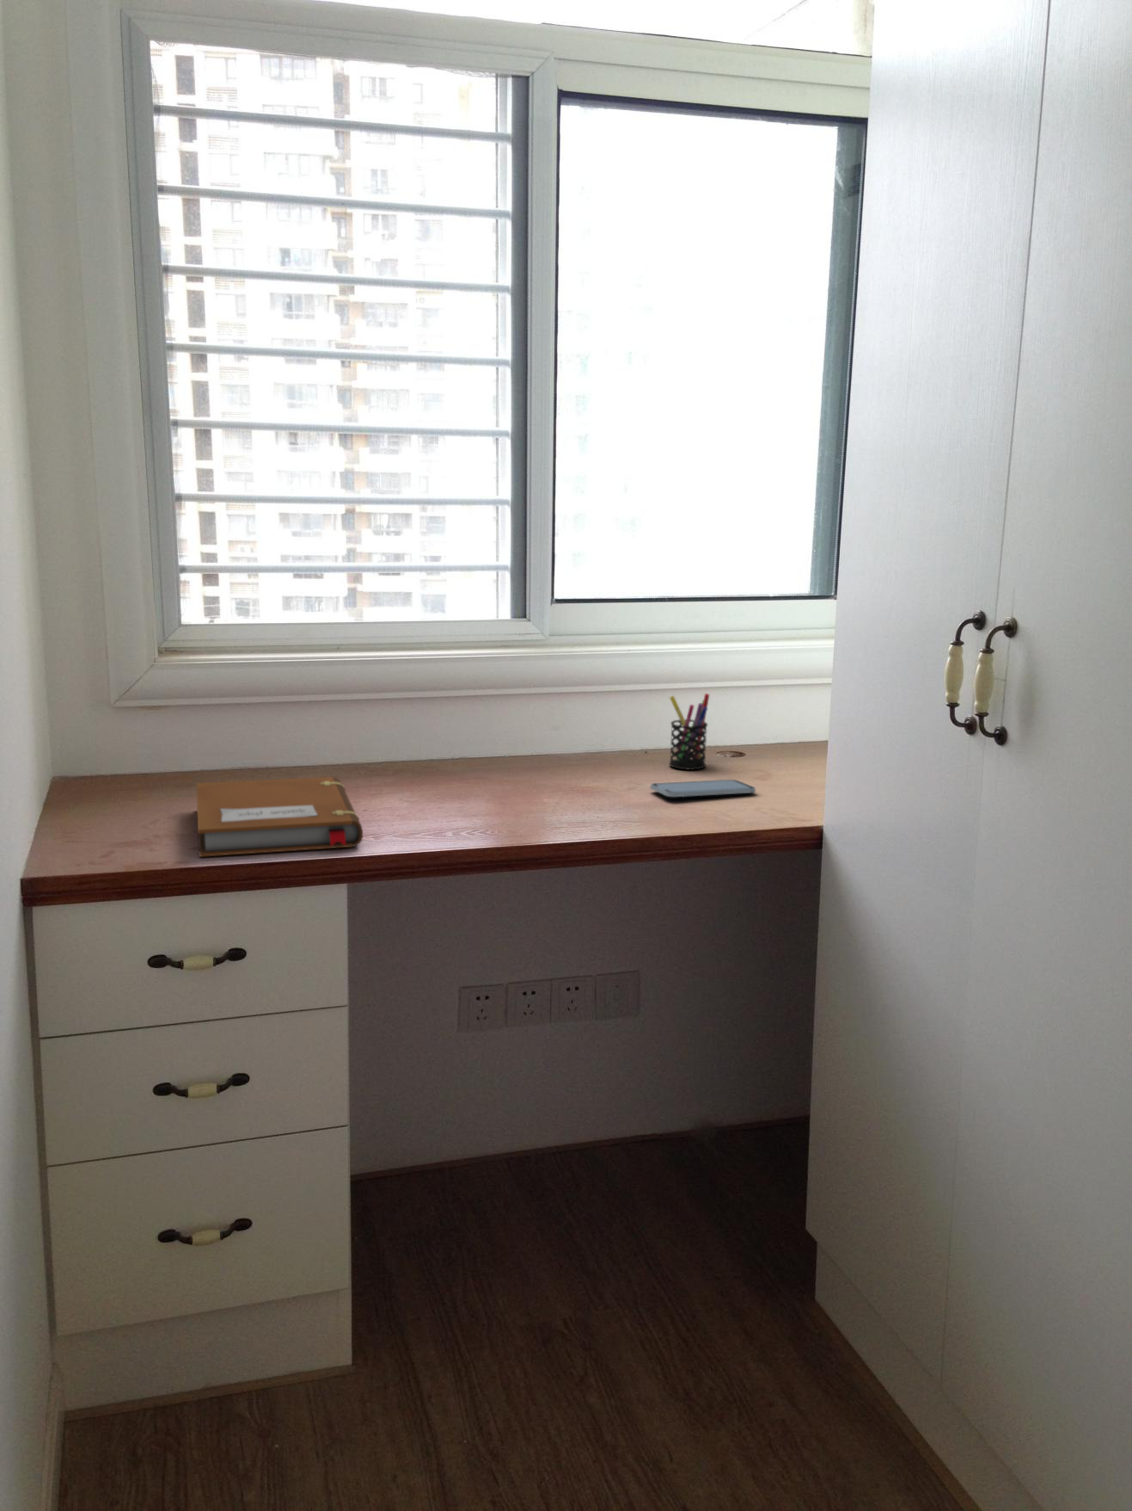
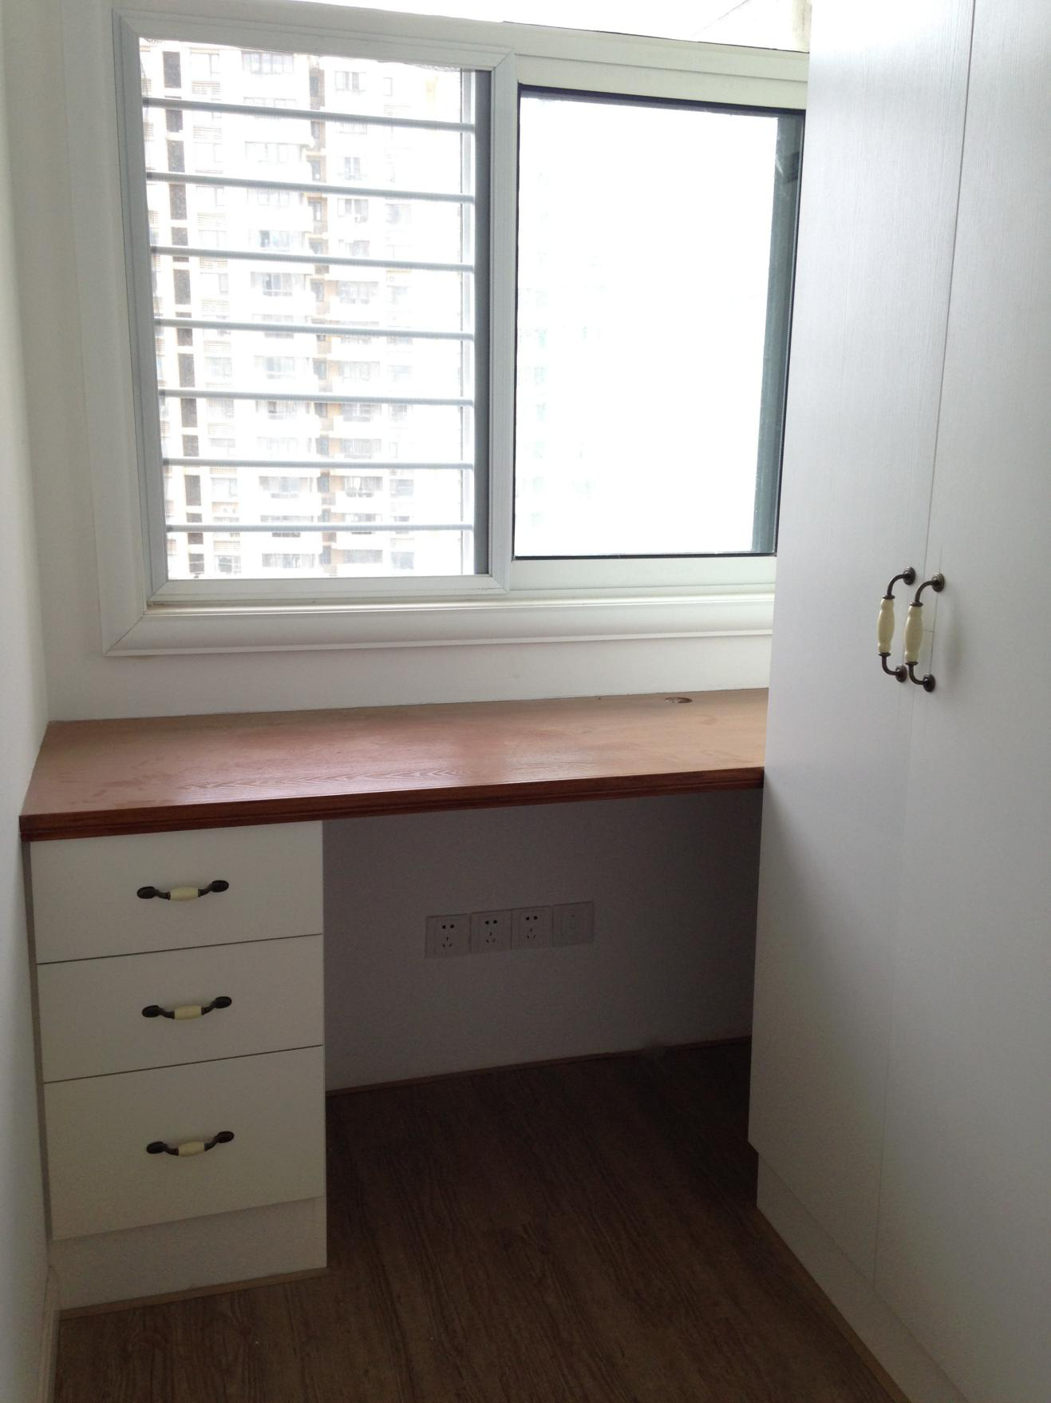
- smartphone [649,779,756,797]
- notebook [195,776,364,858]
- pen holder [668,692,710,771]
